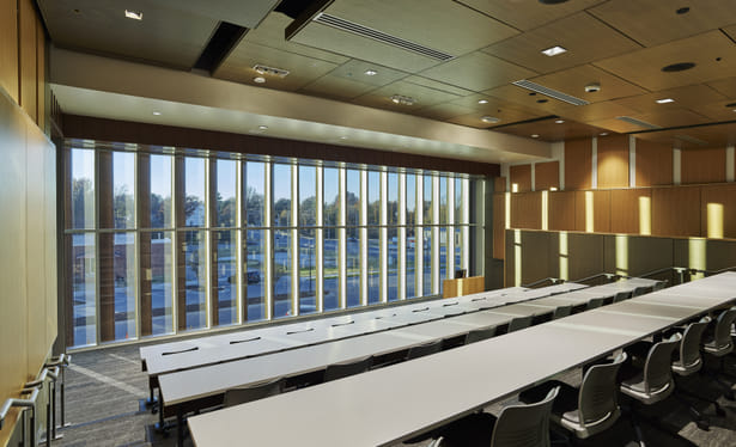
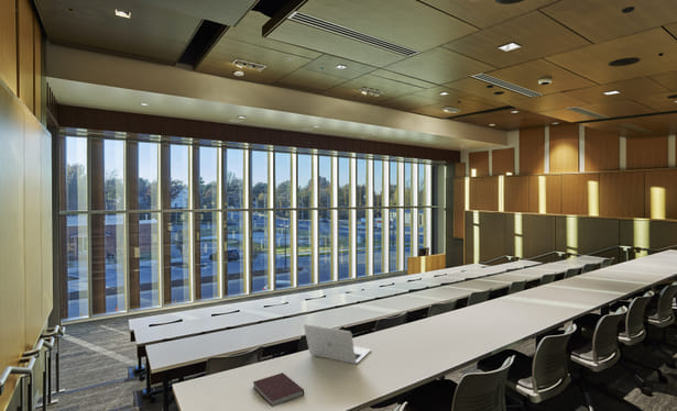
+ laptop [303,323,372,365]
+ notebook [252,371,305,408]
